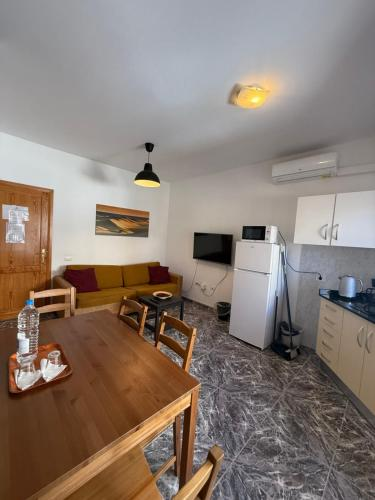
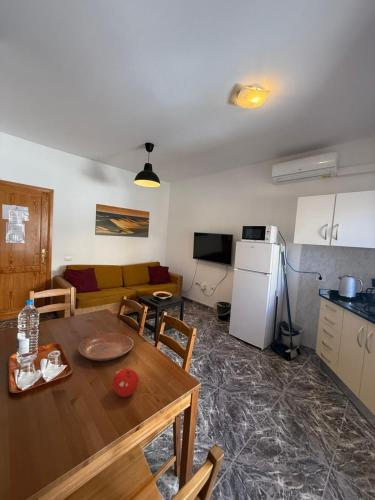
+ fruit [112,368,139,398]
+ bowl [77,332,134,362]
